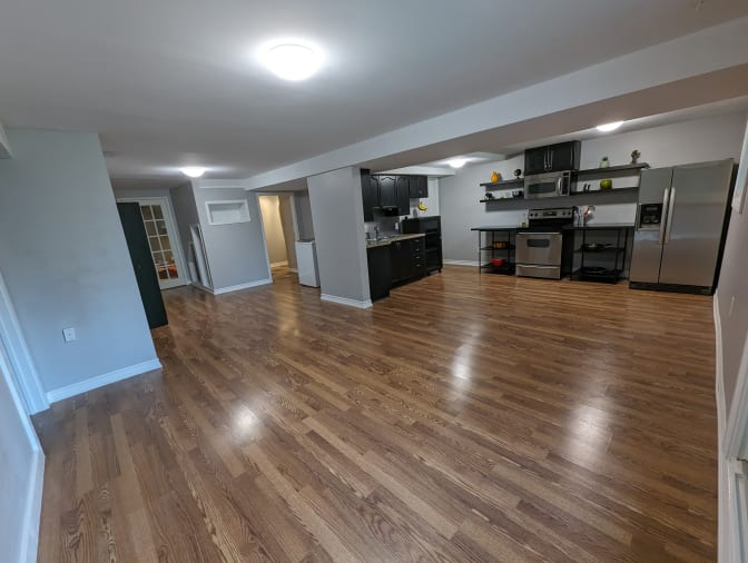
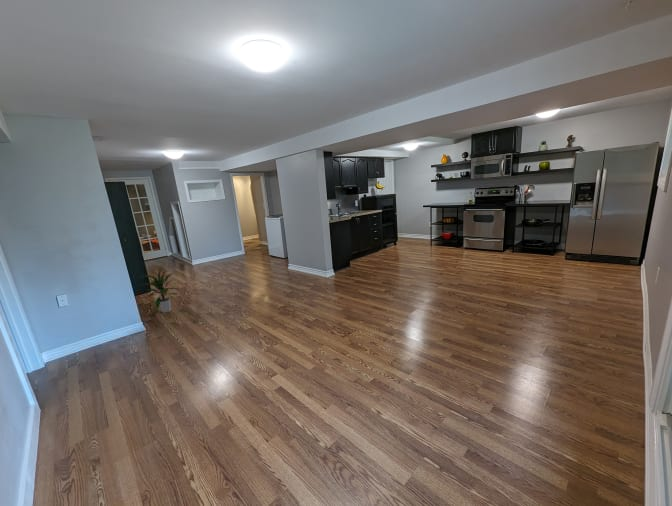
+ indoor plant [137,268,181,314]
